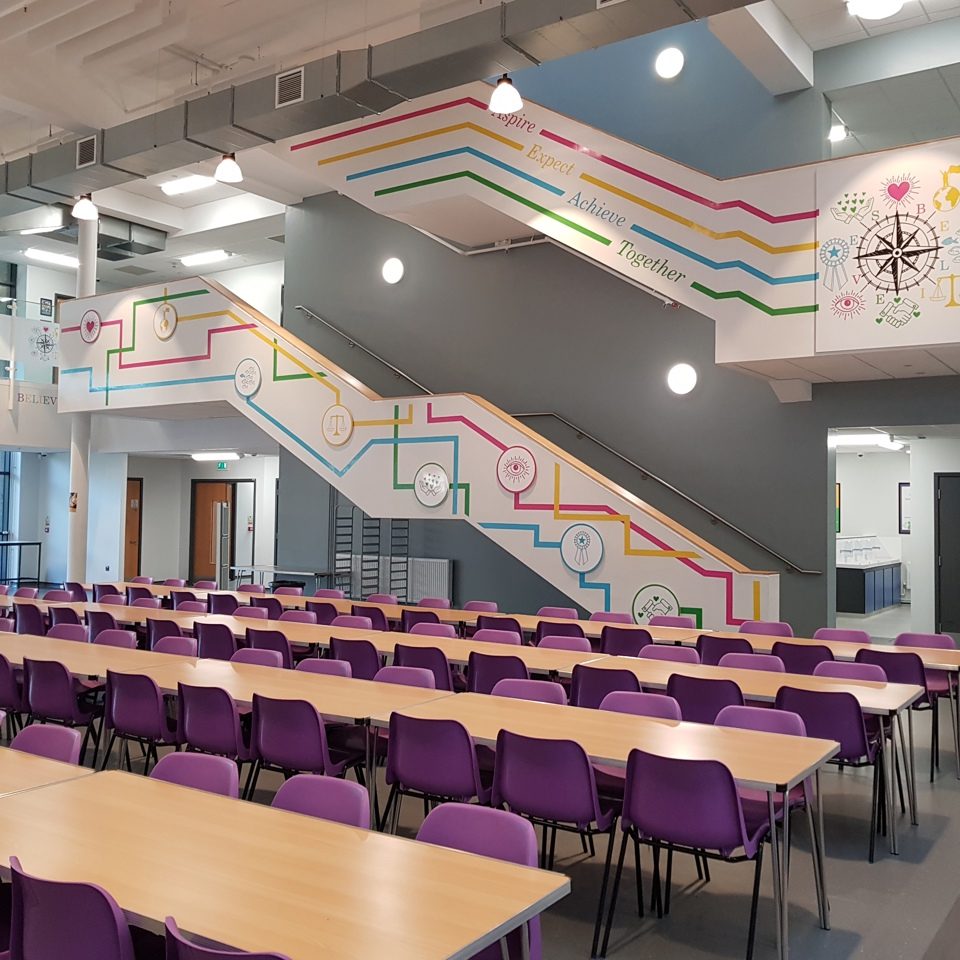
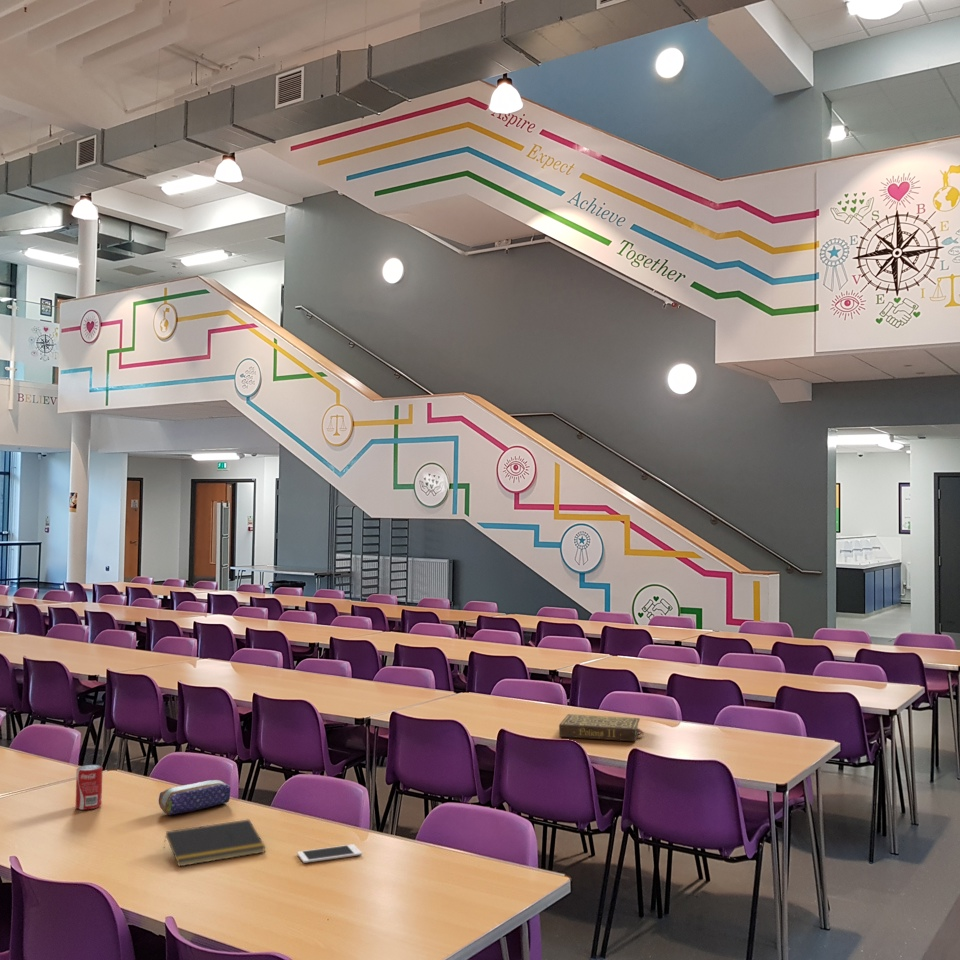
+ notepad [162,818,267,867]
+ beverage can [75,764,104,811]
+ book [558,713,645,742]
+ pencil case [158,779,232,816]
+ cell phone [296,843,363,864]
